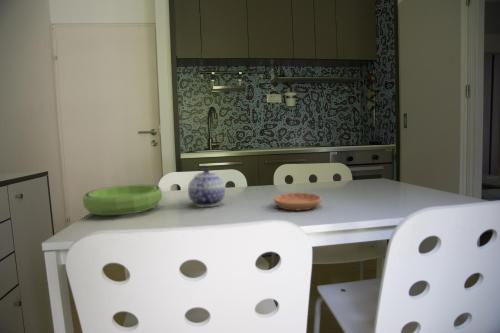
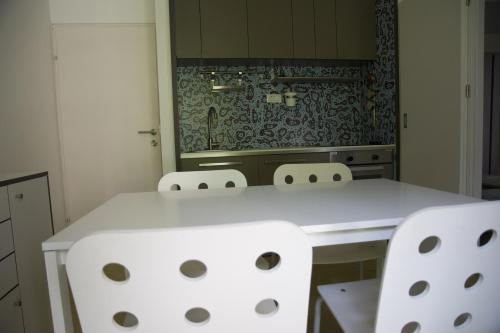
- bowl [82,184,163,216]
- teapot [187,167,226,208]
- saucer [273,192,323,211]
